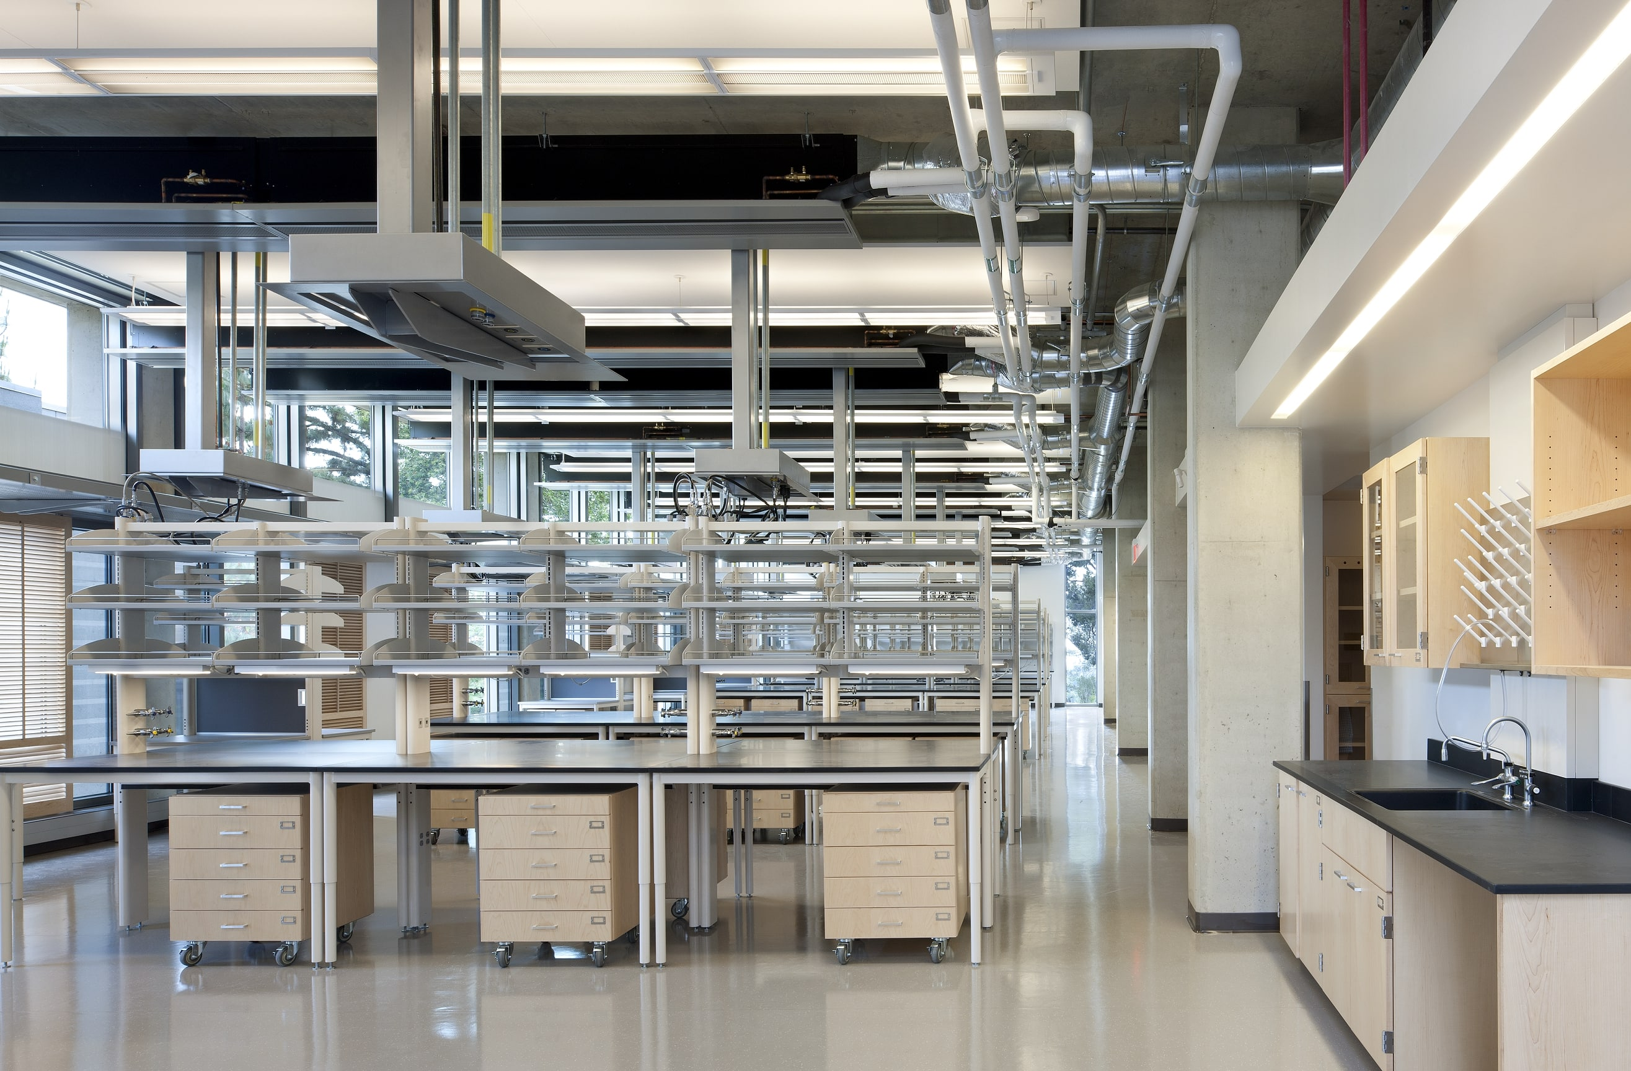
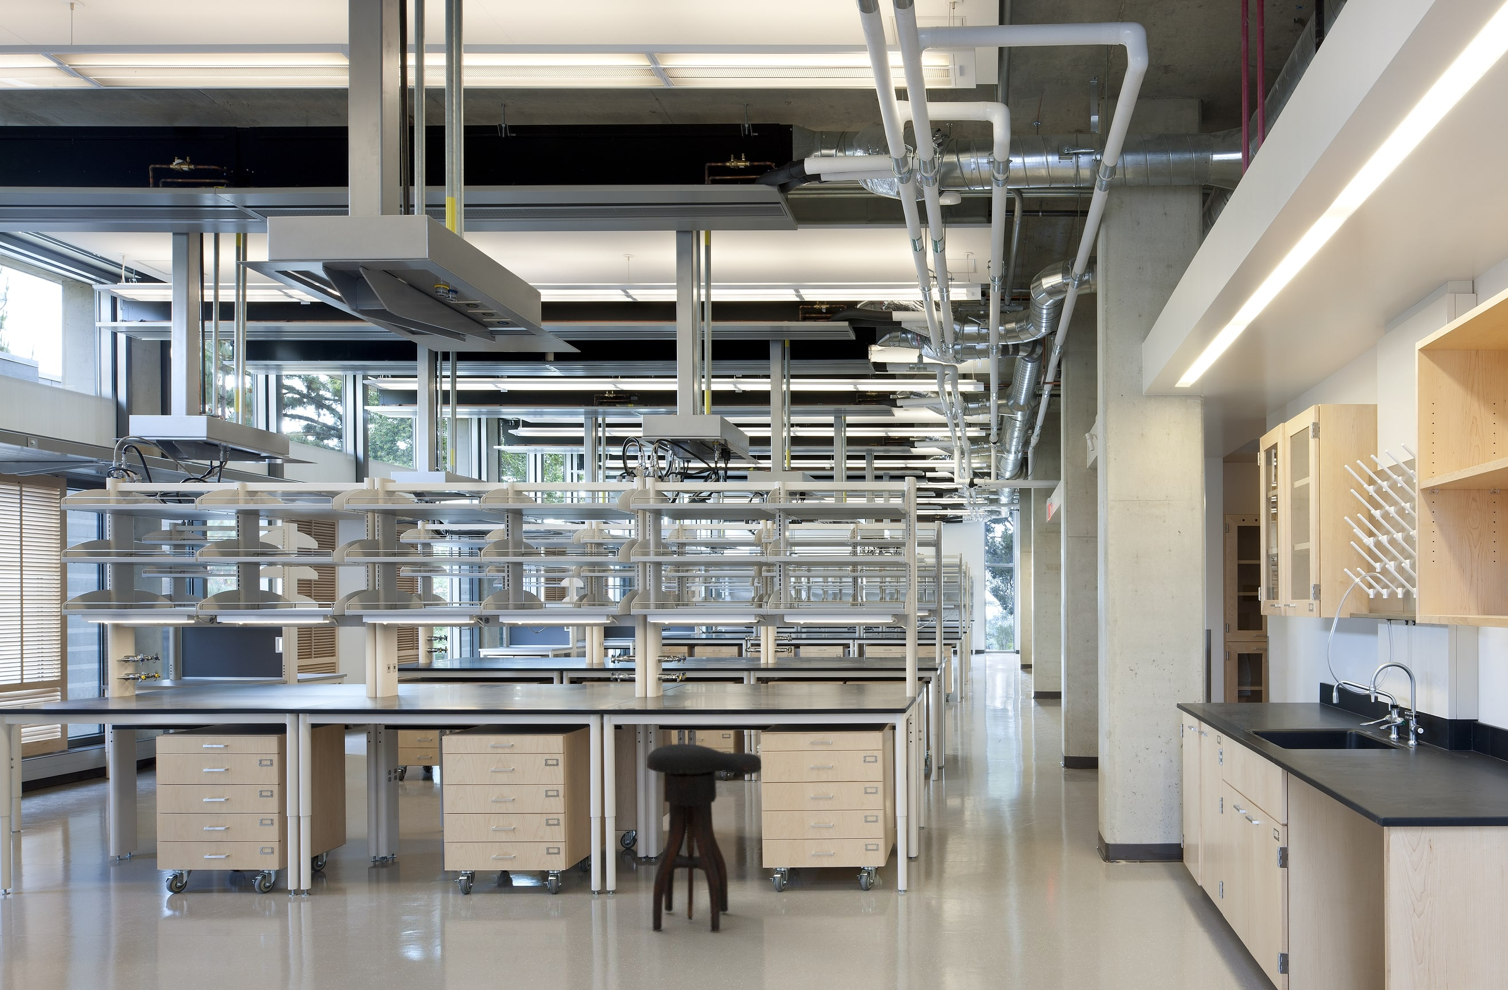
+ stool [646,744,763,934]
